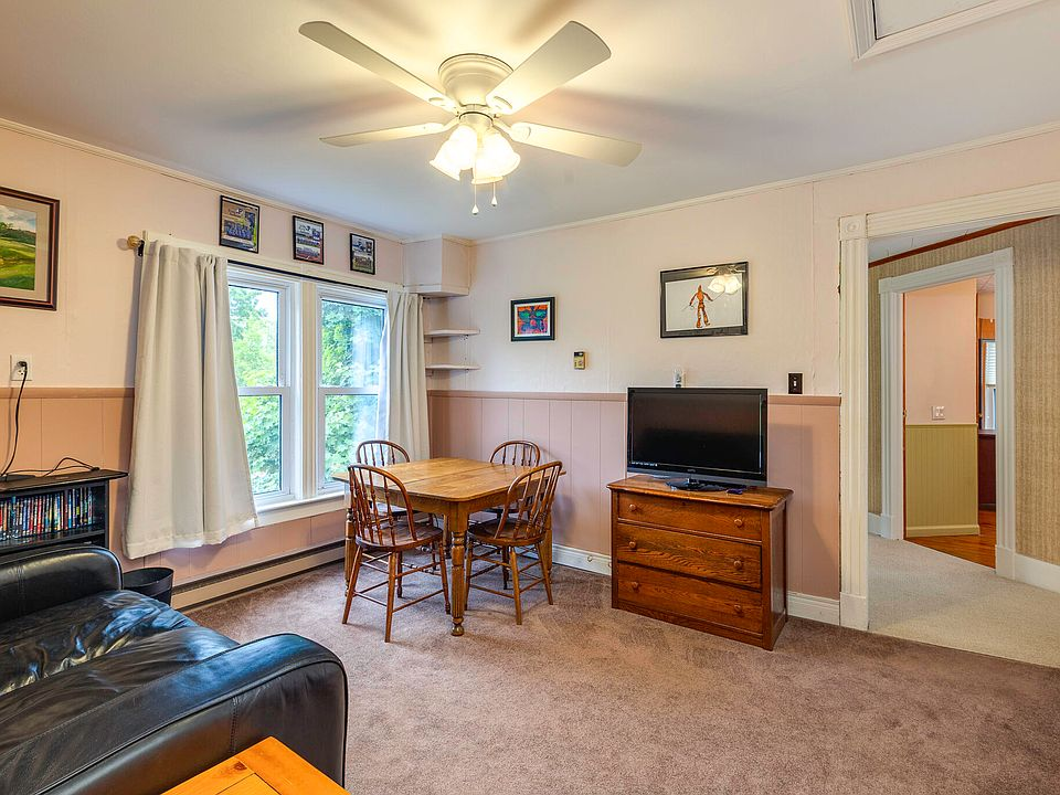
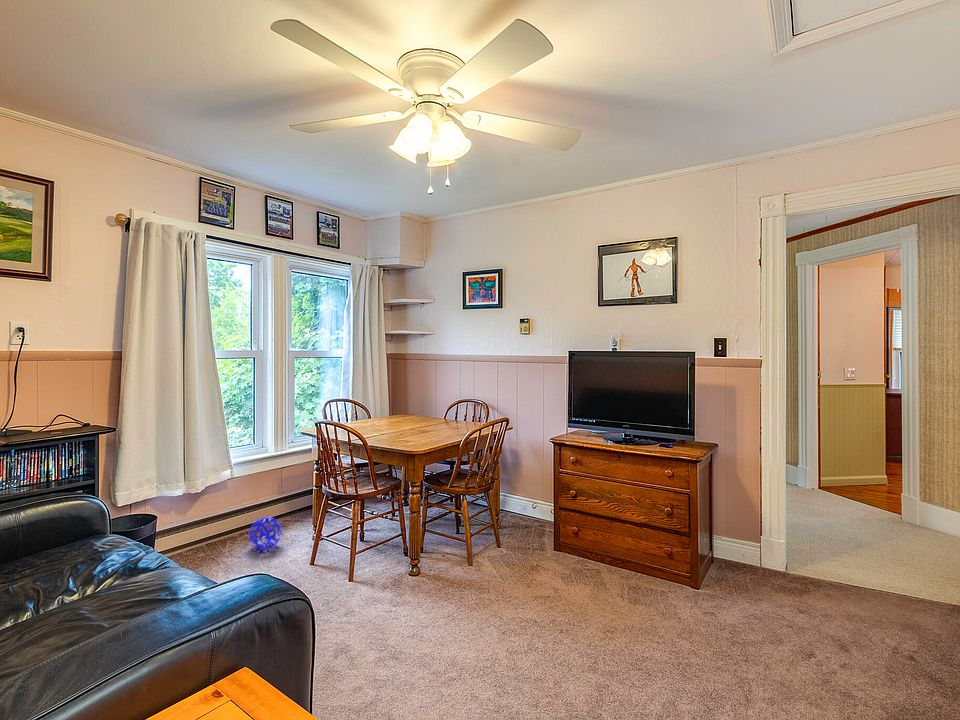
+ decorative ball [247,516,283,550]
